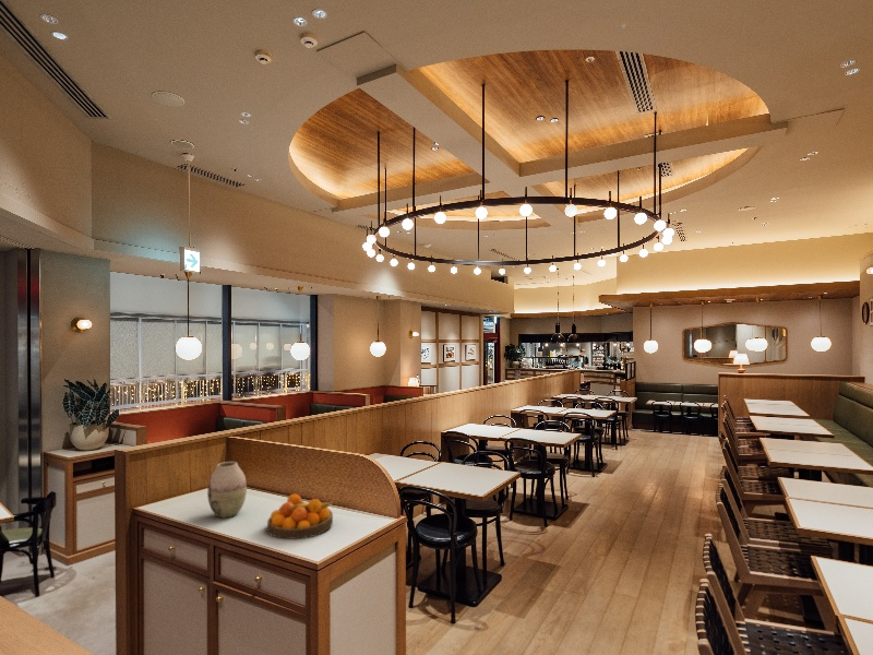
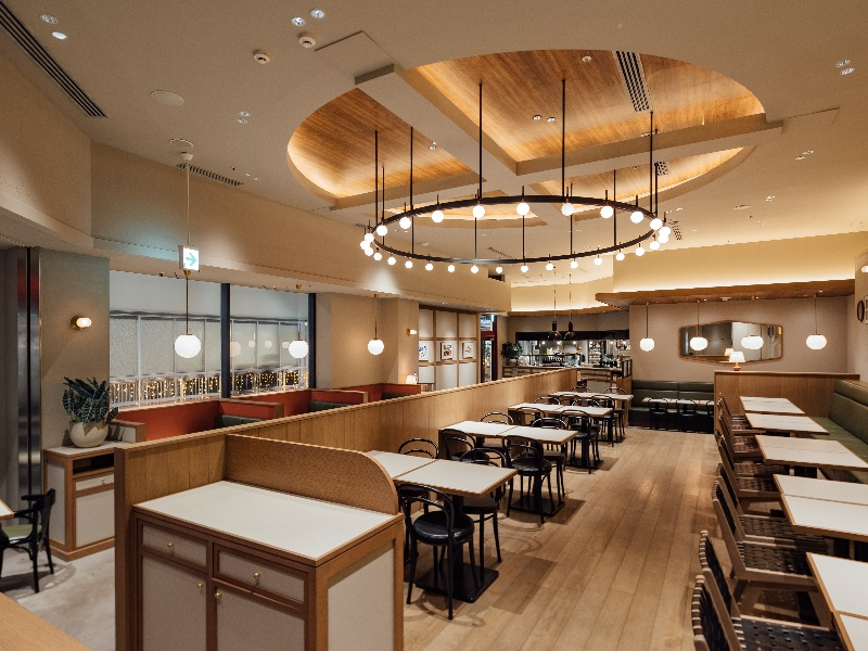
- vase [206,461,248,519]
- fruit bowl [266,493,335,540]
